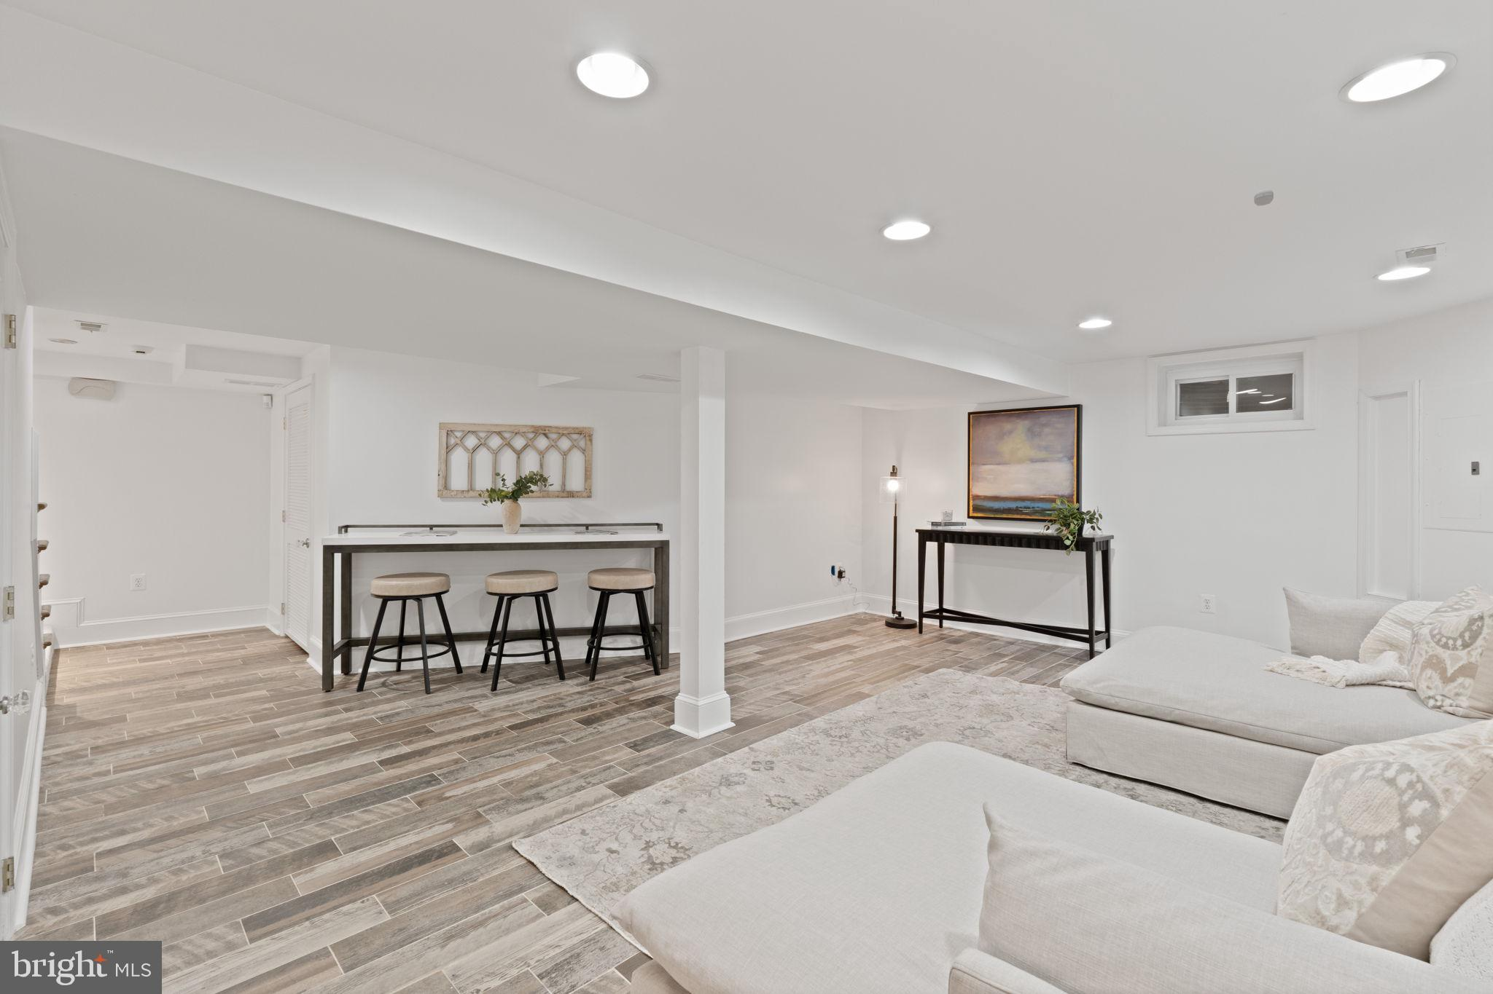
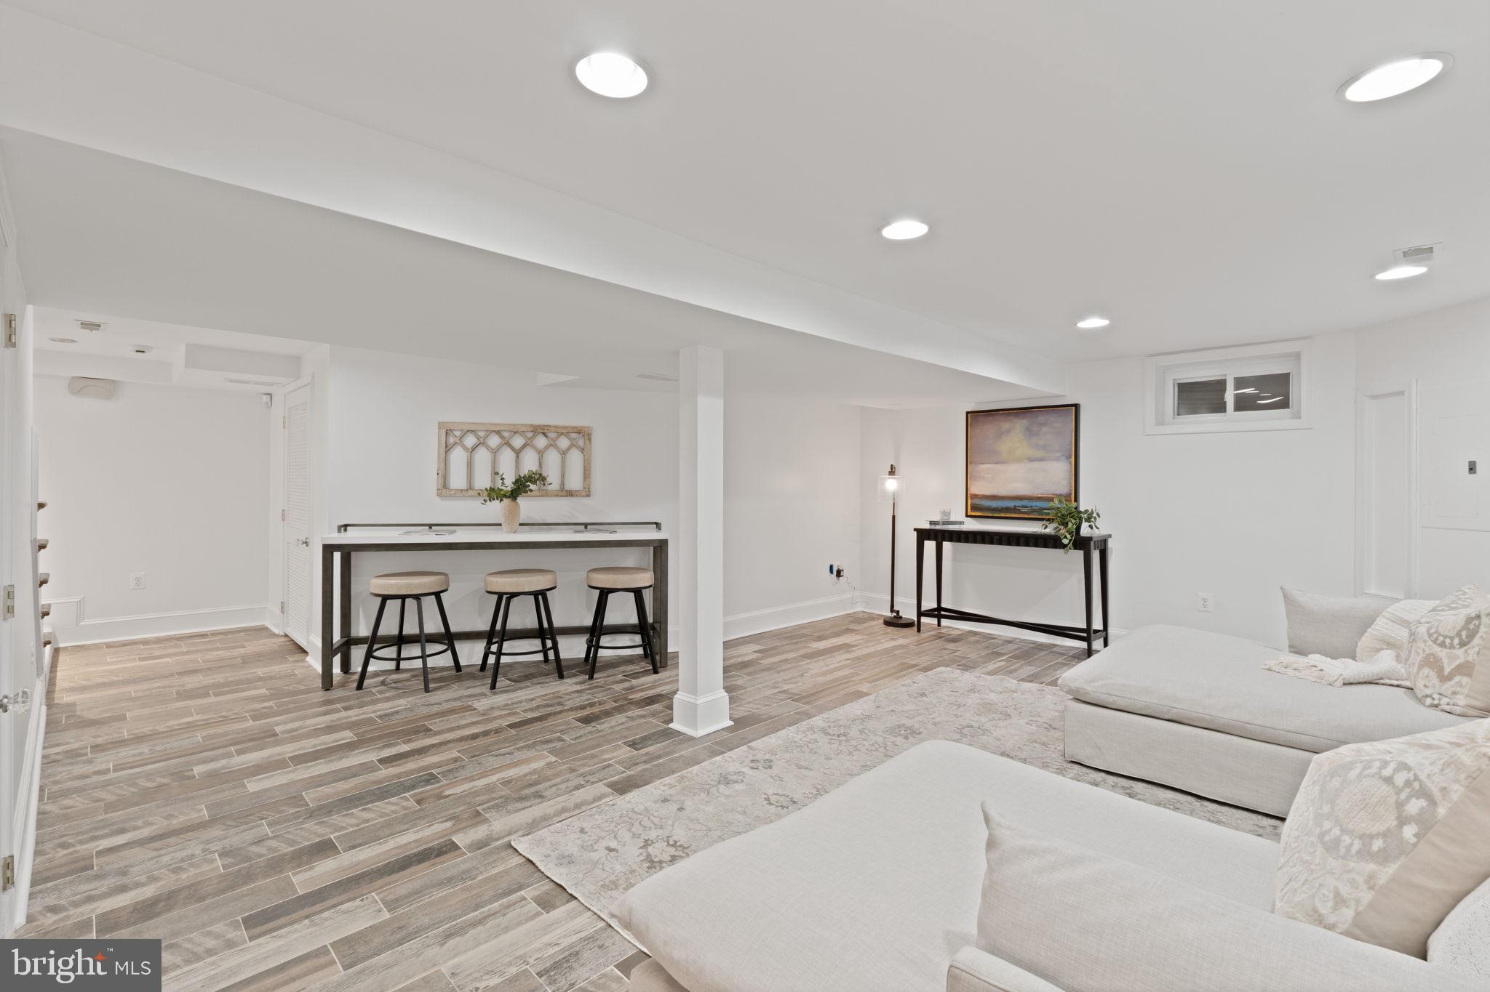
- smoke detector [1253,189,1274,206]
